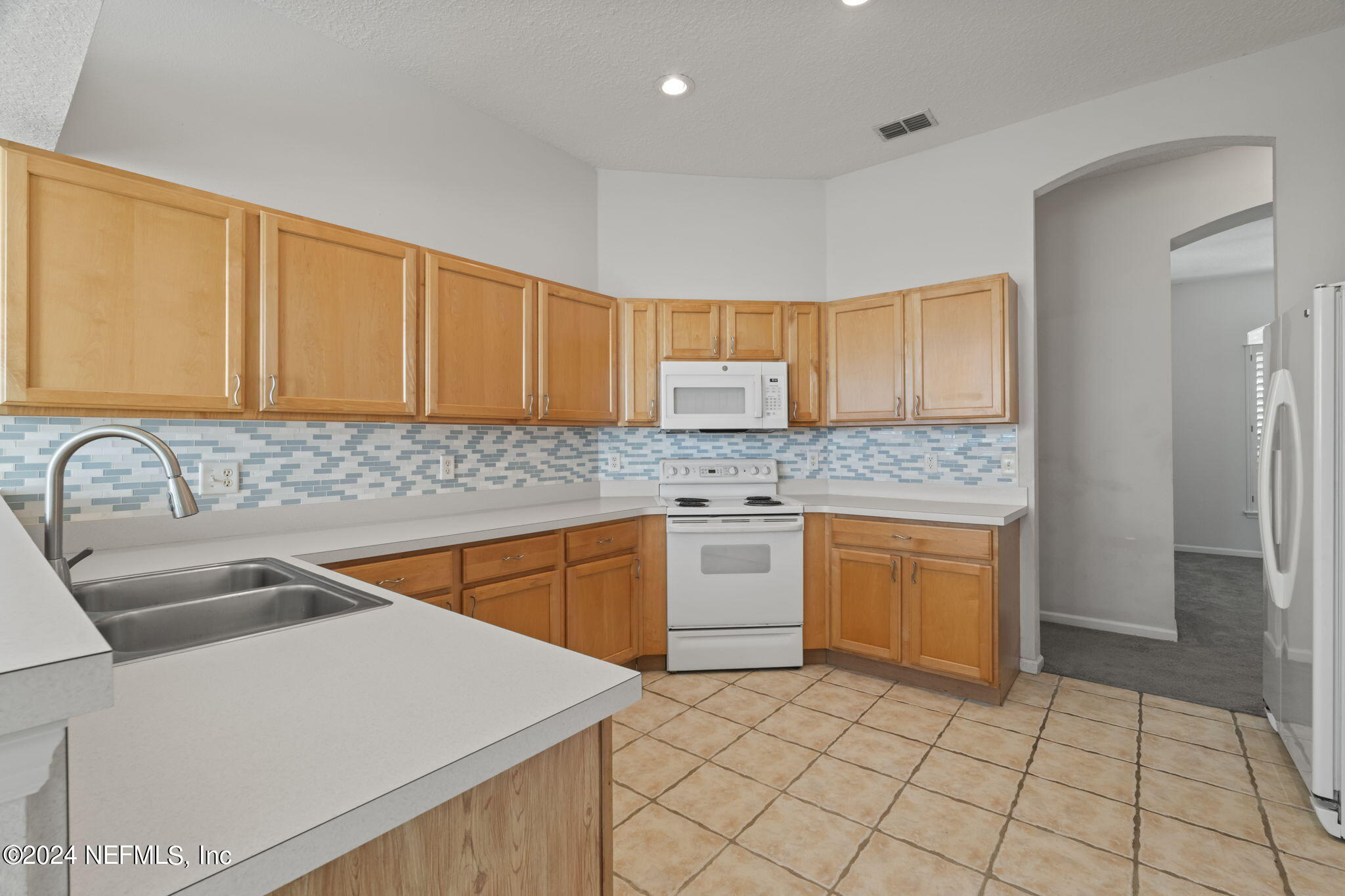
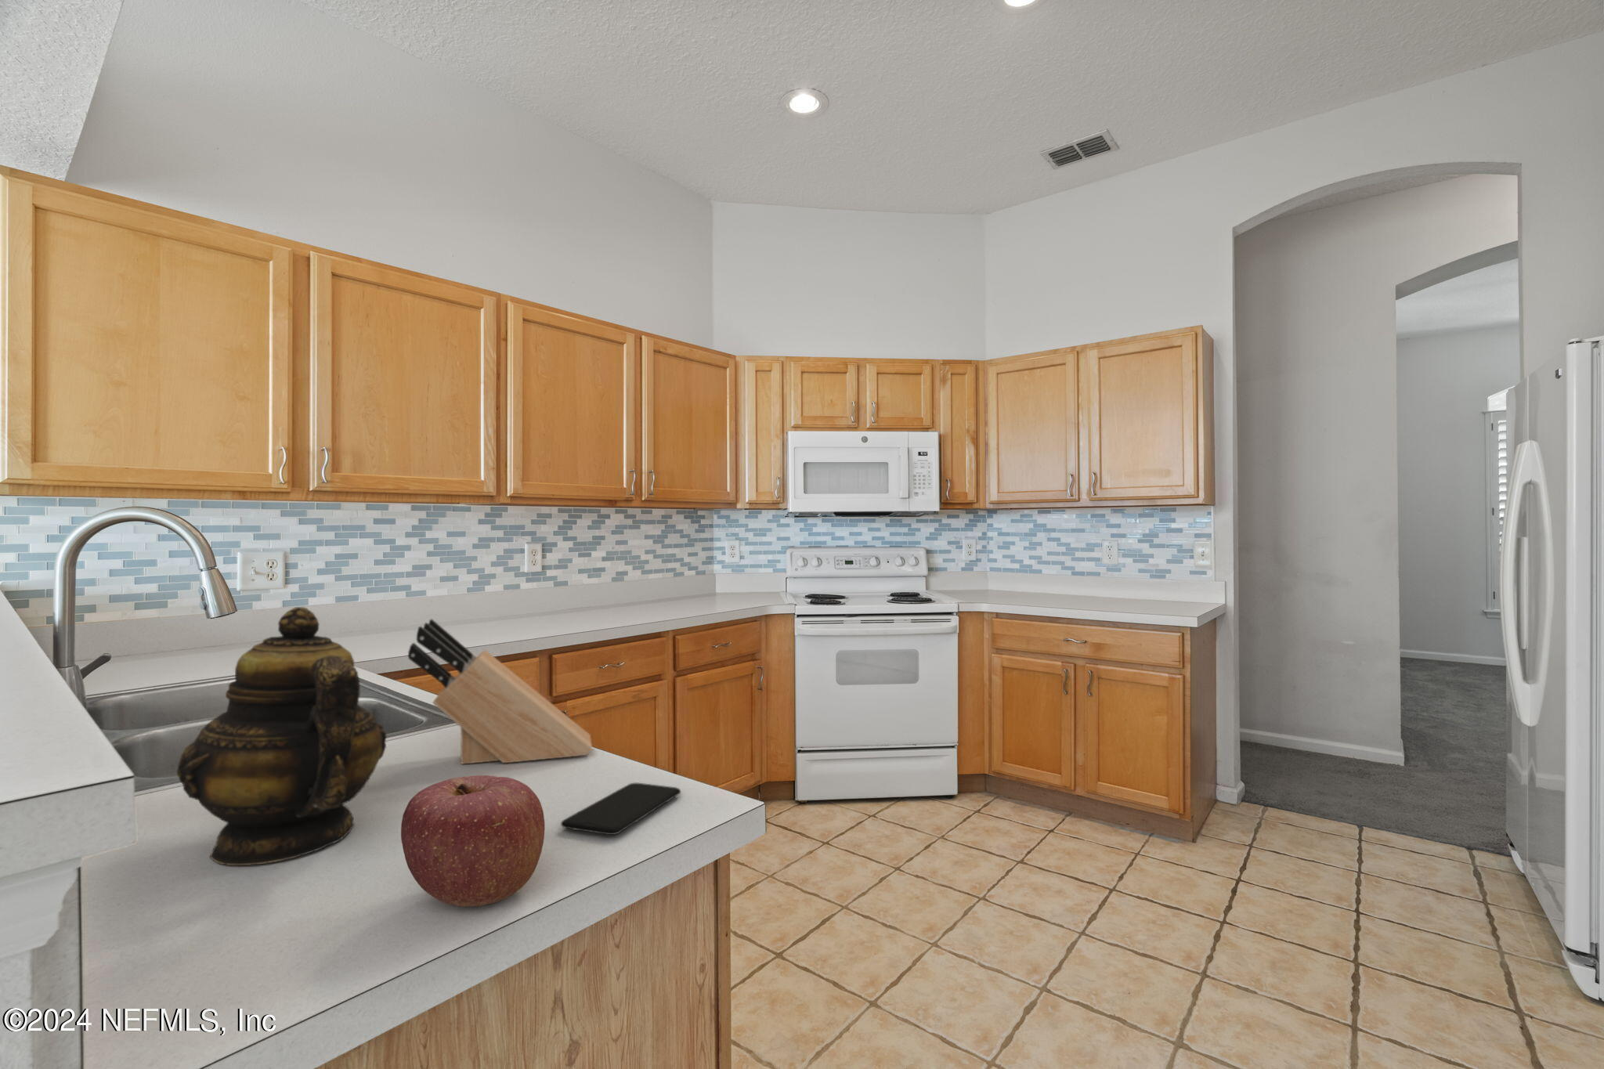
+ knife block [408,619,593,765]
+ apple [401,774,546,908]
+ smartphone [561,783,681,835]
+ teapot [176,606,388,866]
